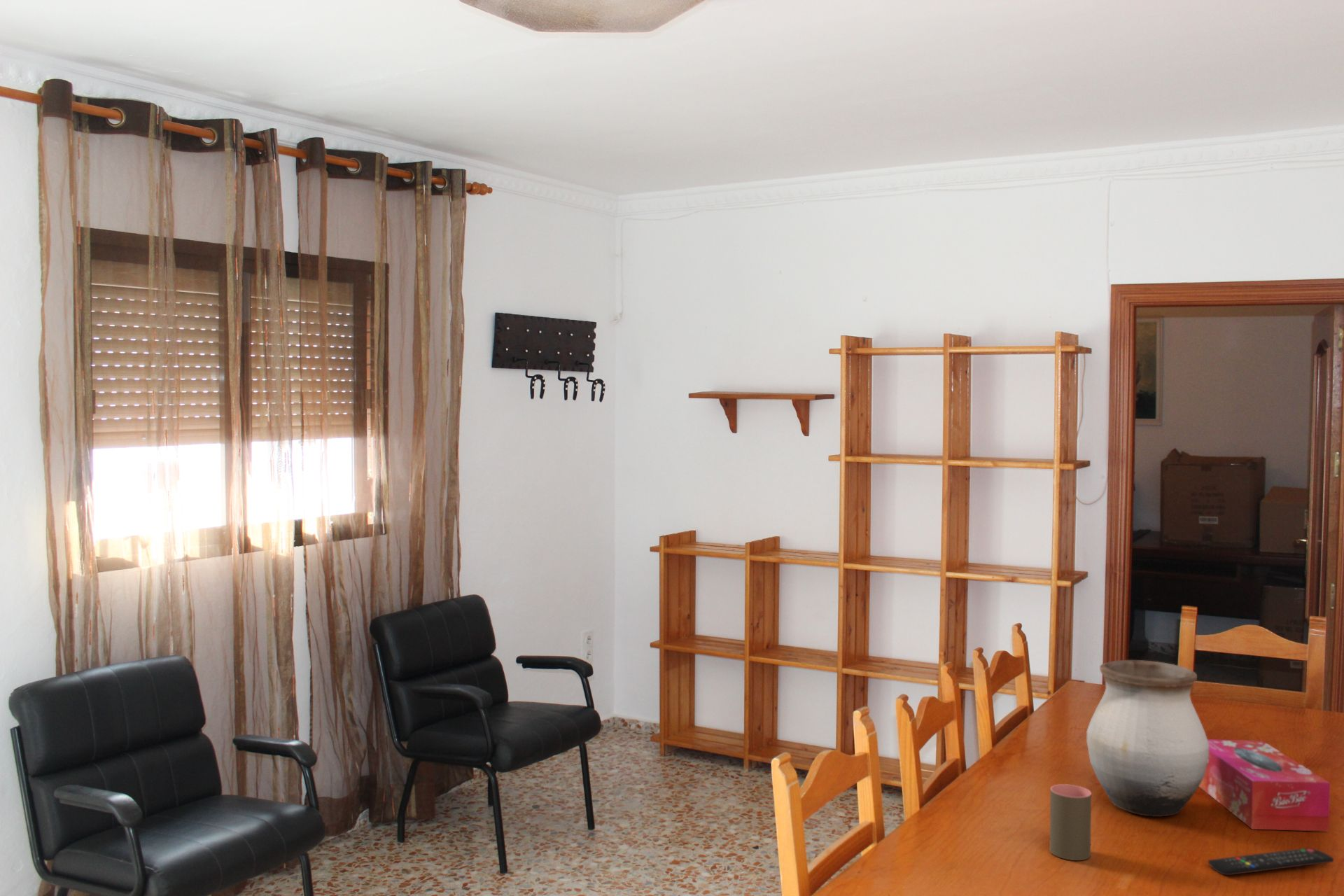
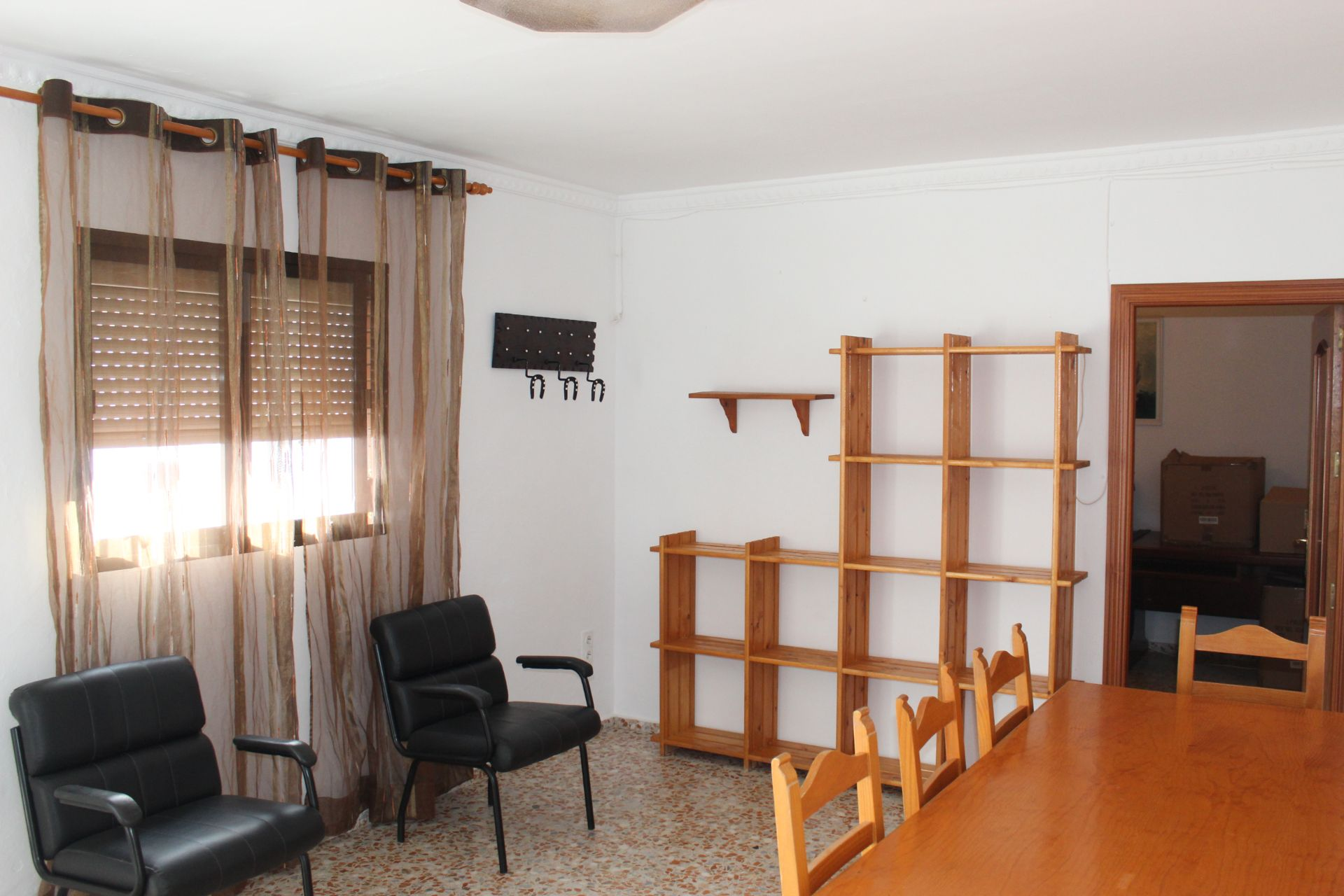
- cup [1049,783,1092,861]
- remote control [1208,847,1334,876]
- vase [1086,659,1209,818]
- tissue box [1199,738,1331,832]
